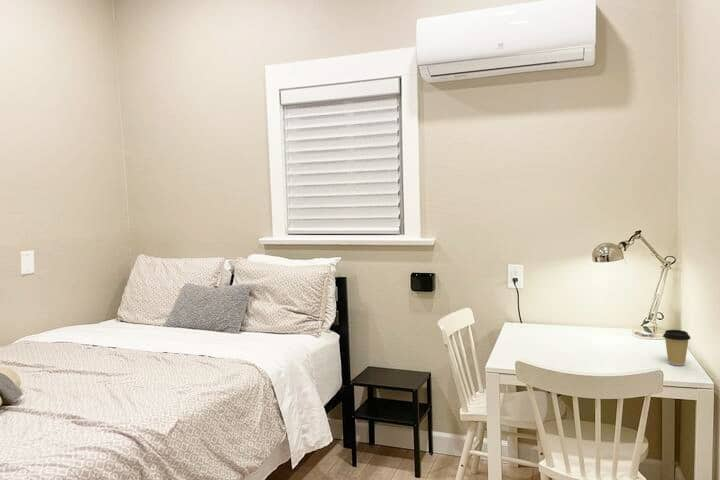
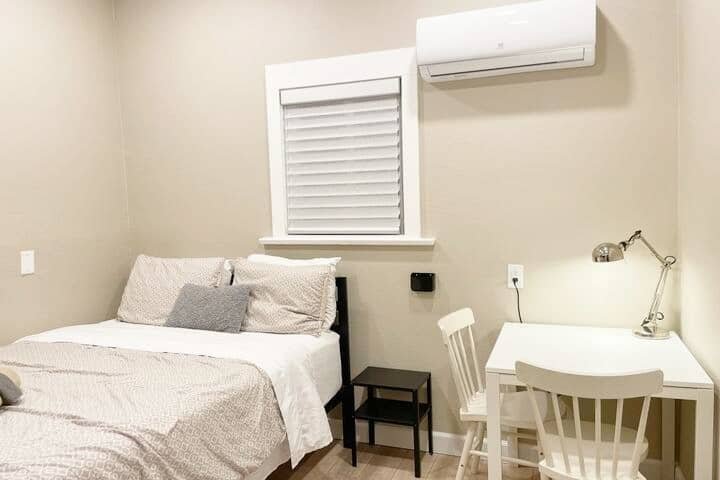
- coffee cup [662,329,692,367]
